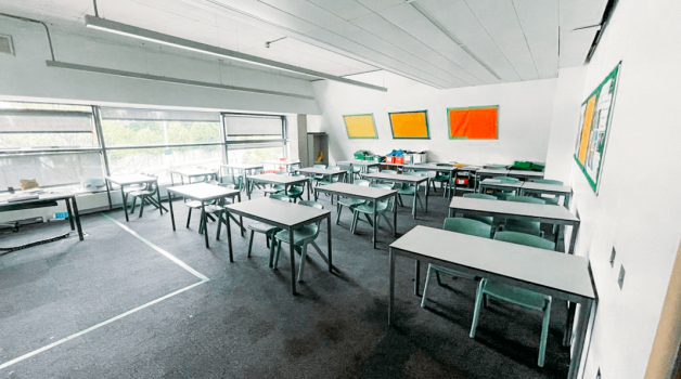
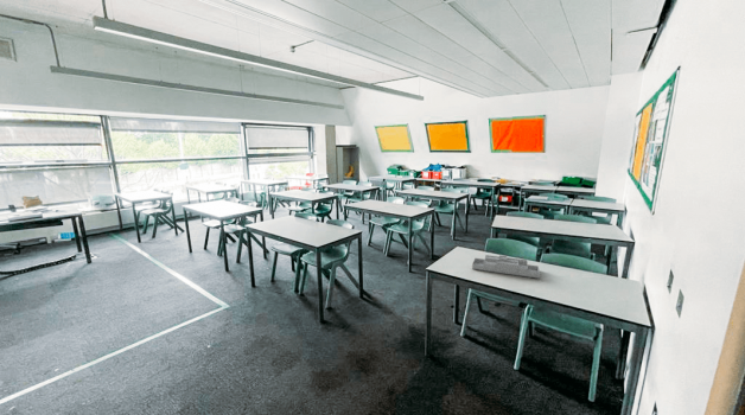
+ desk organizer [471,254,541,280]
